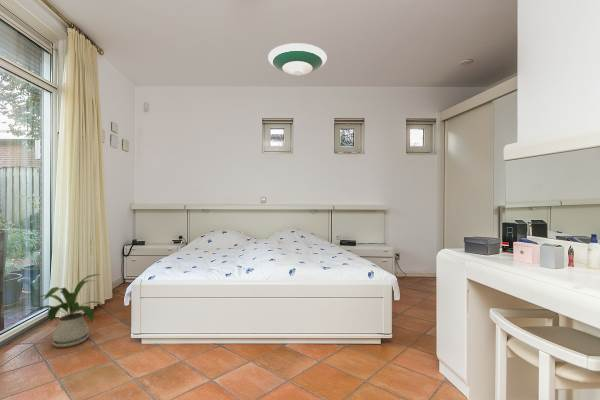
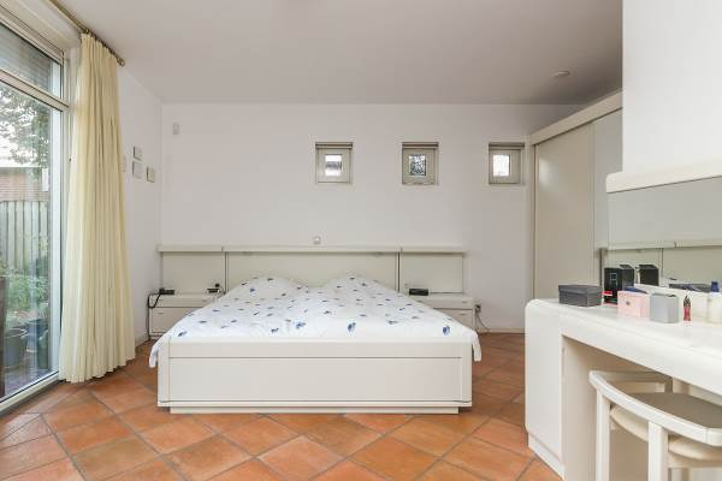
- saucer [267,42,328,76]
- house plant [21,273,113,348]
